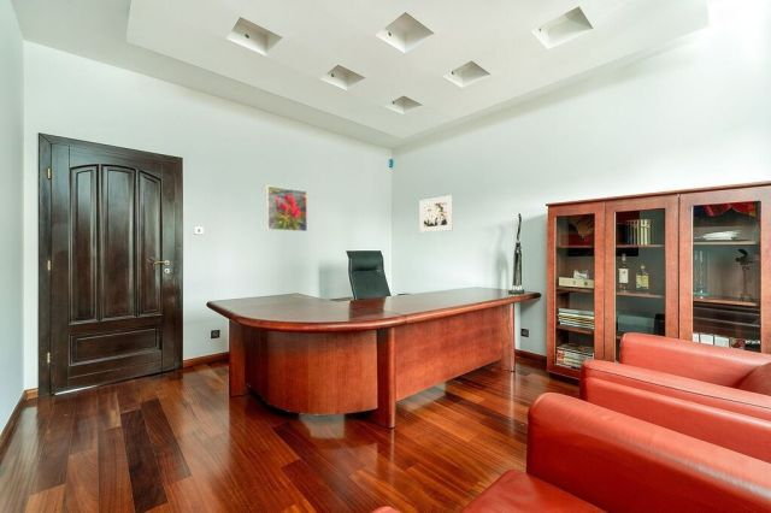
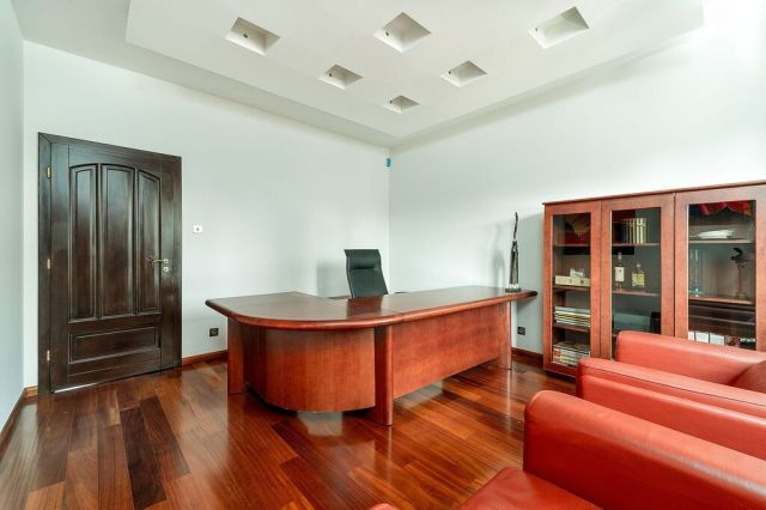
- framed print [265,184,308,232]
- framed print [418,194,454,234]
